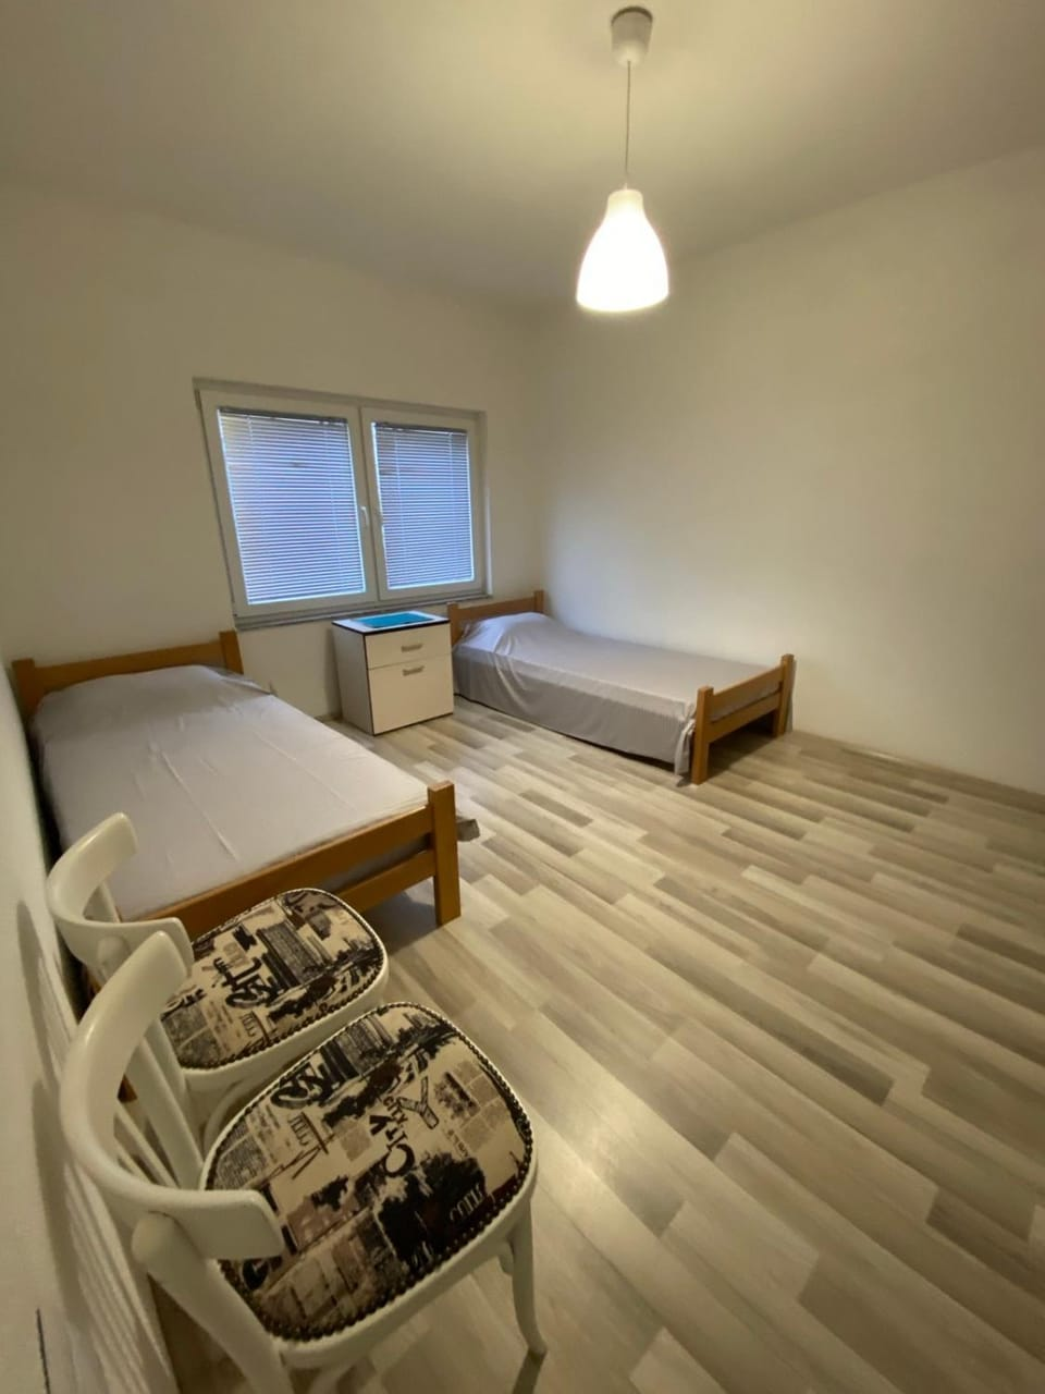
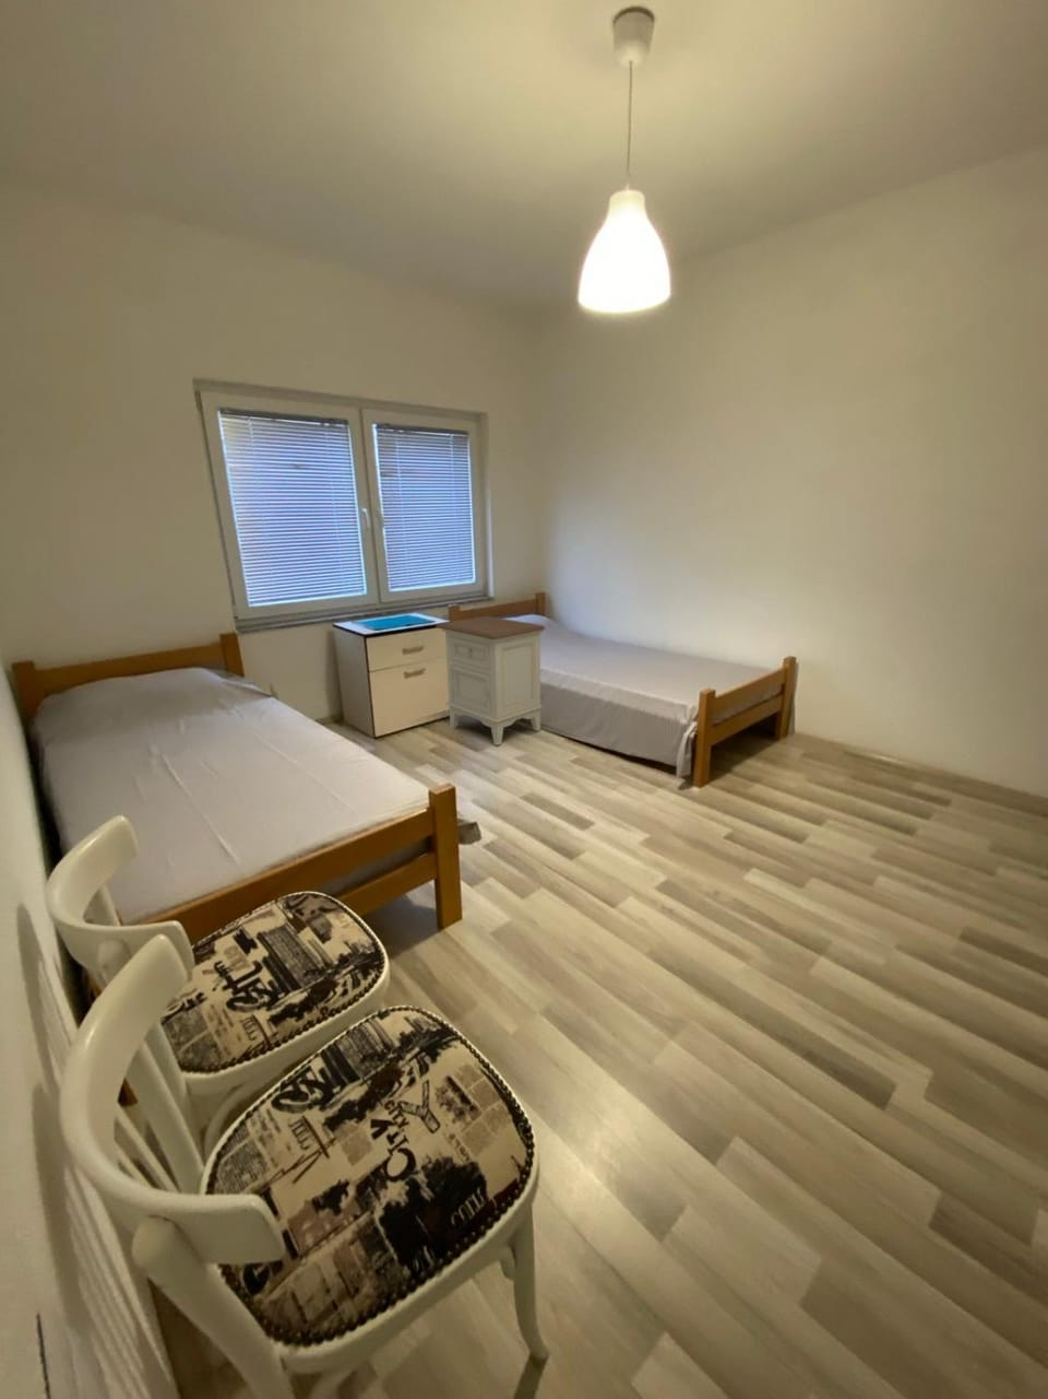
+ nightstand [435,615,546,747]
